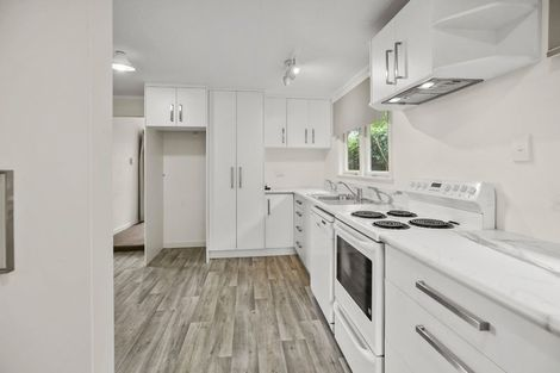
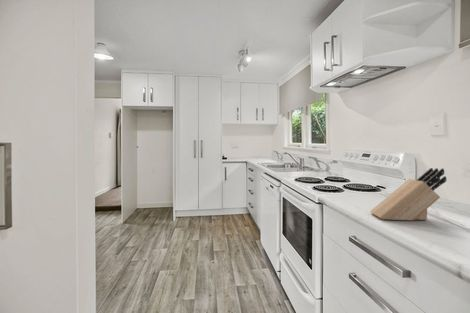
+ knife block [369,167,448,221]
